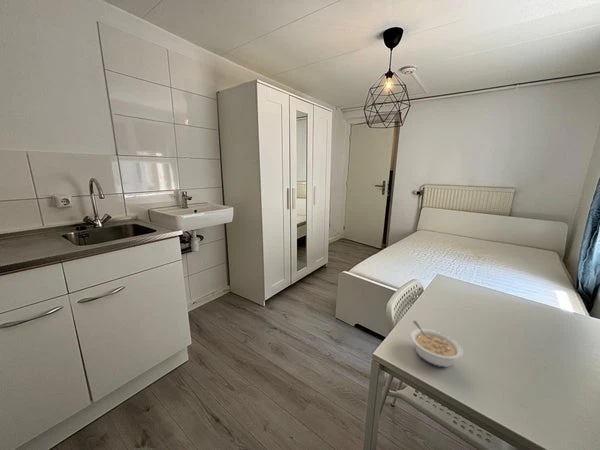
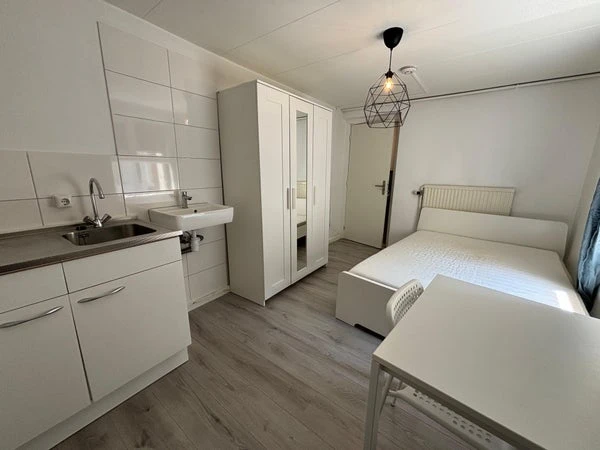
- legume [410,320,464,368]
